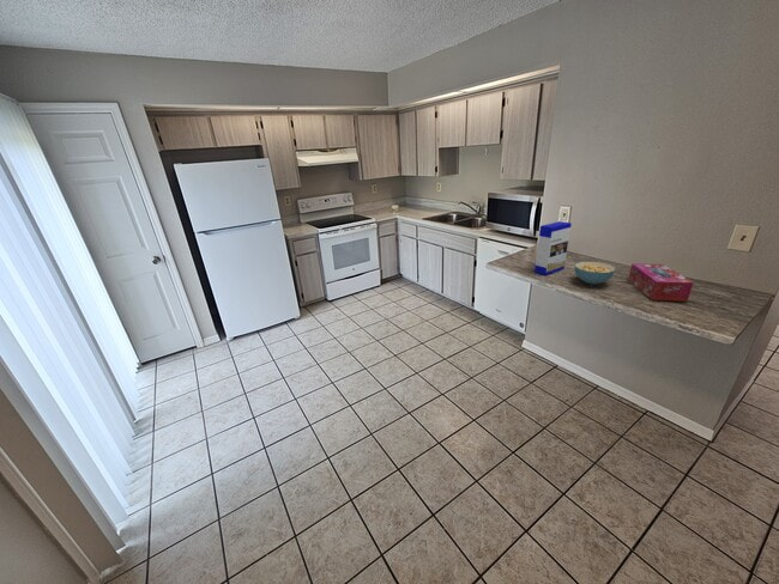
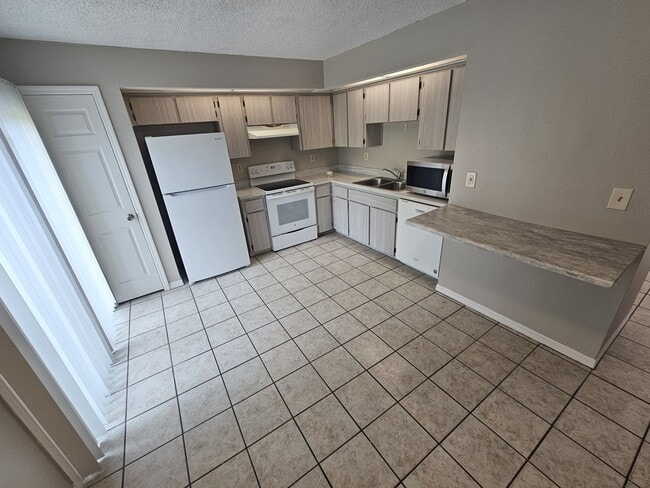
- tissue box [627,262,695,303]
- cereal box [533,220,573,276]
- cereal bowl [574,261,616,286]
